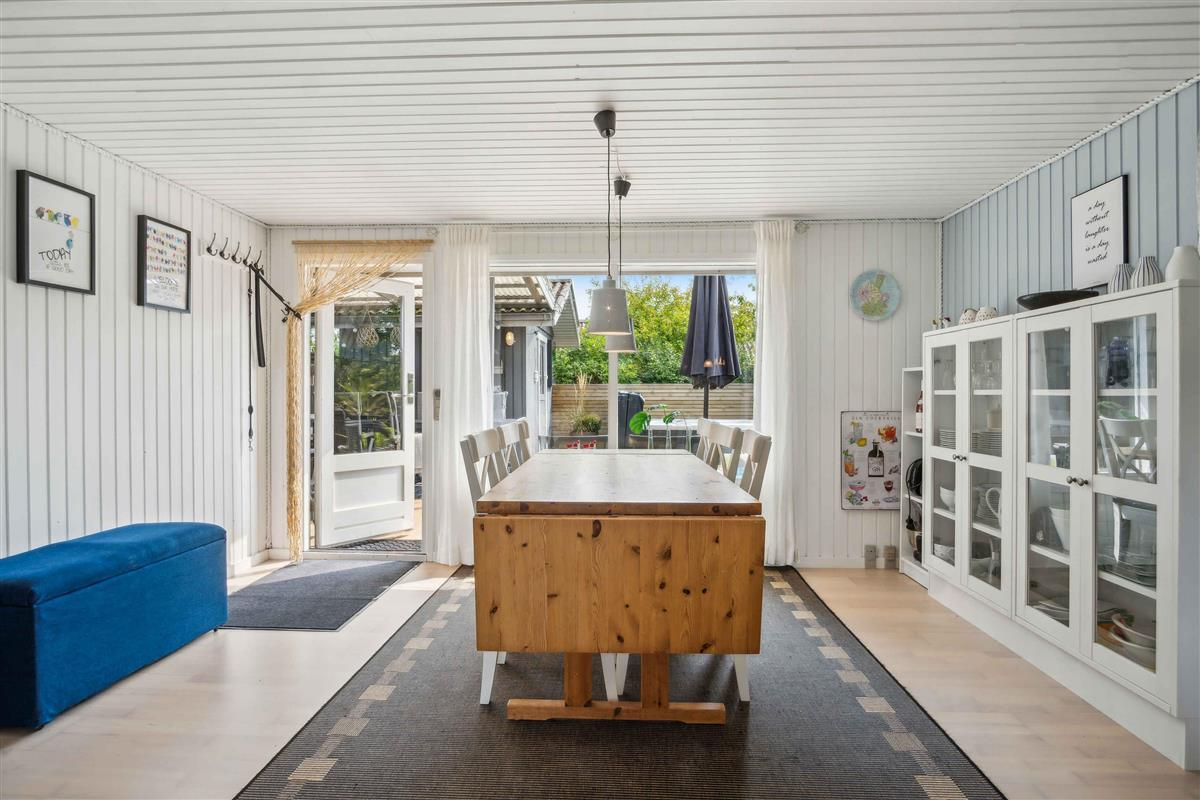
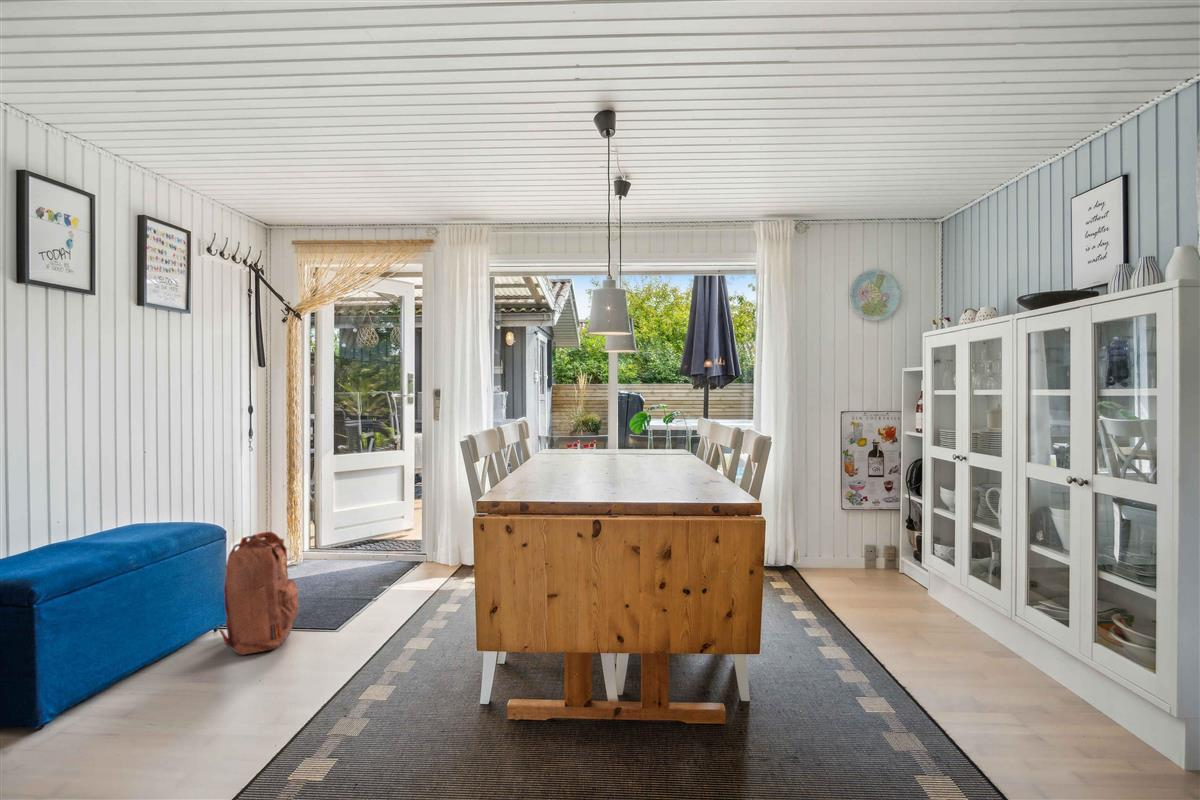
+ backpack [218,531,300,656]
